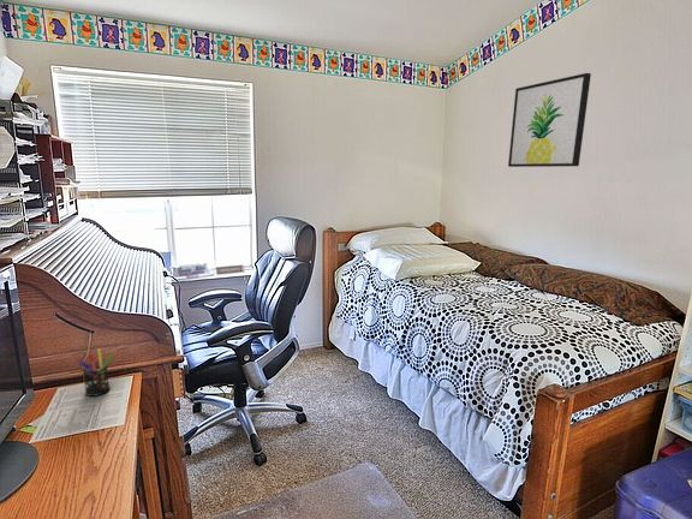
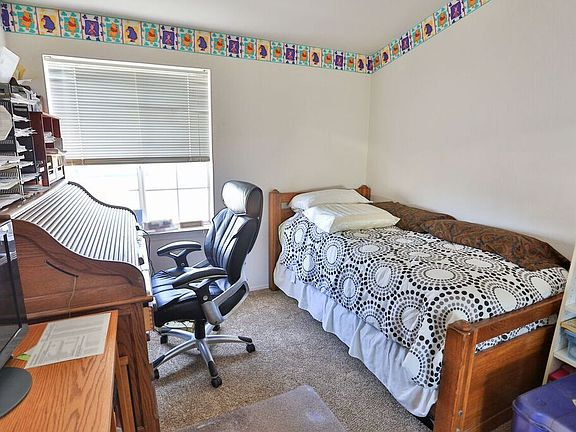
- wall art [507,72,592,168]
- pen holder [76,347,114,398]
